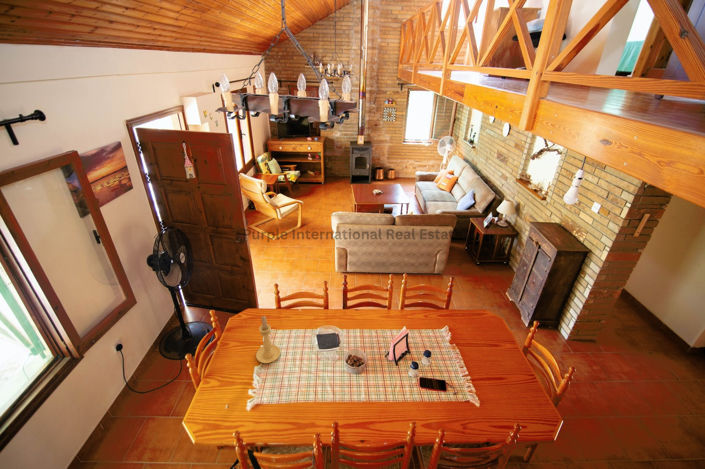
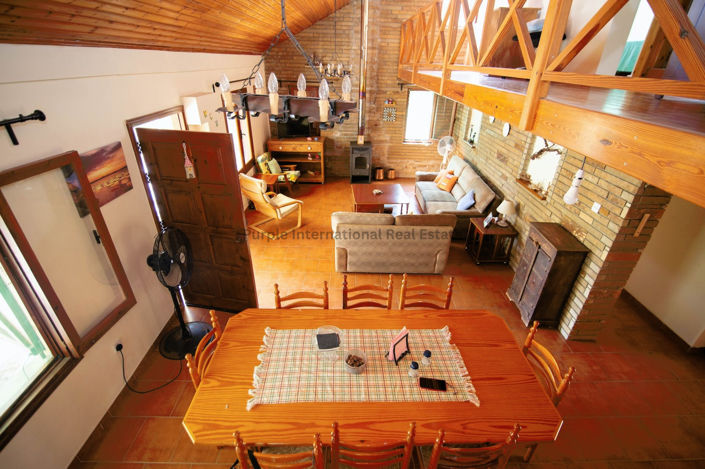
- candle holder [255,315,281,364]
